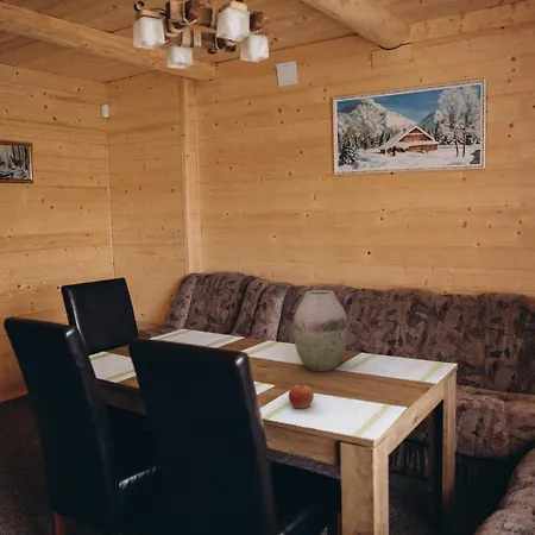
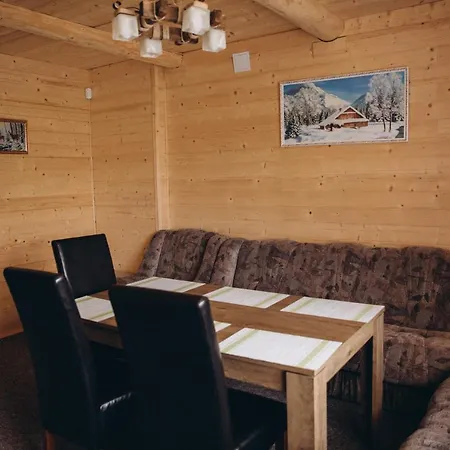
- vase [292,289,350,372]
- apple [288,382,315,409]
